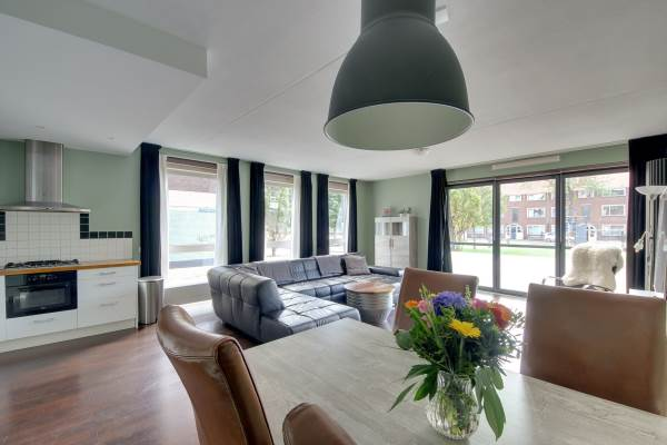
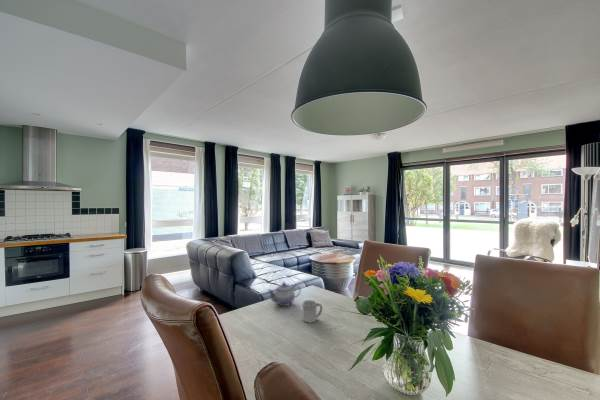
+ cup [302,299,323,323]
+ teapot [267,281,301,307]
